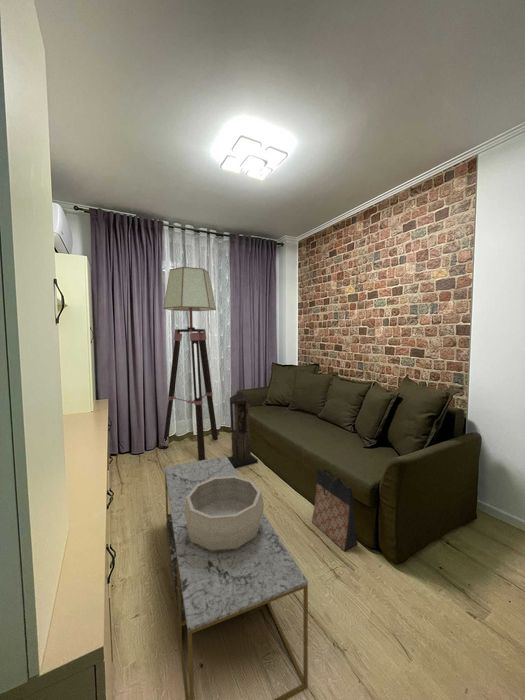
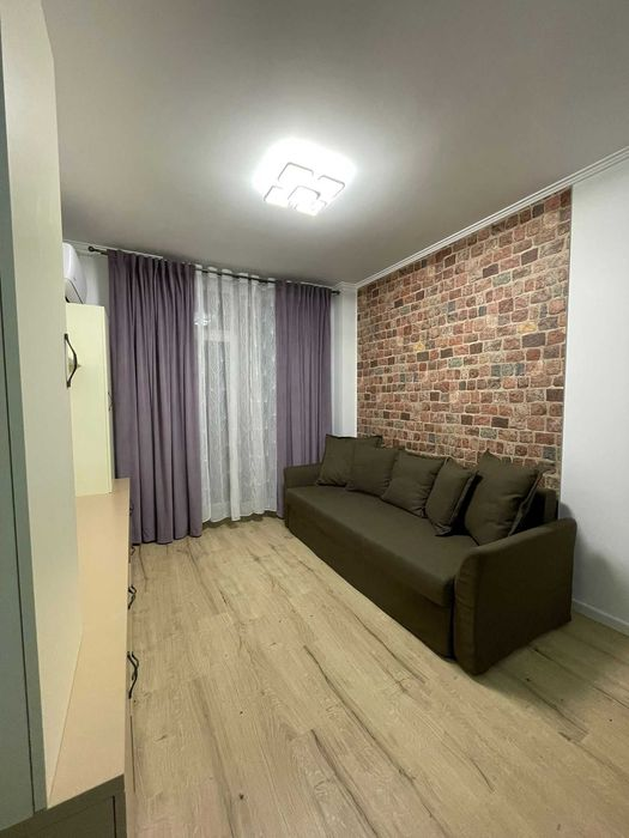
- lantern [227,390,259,469]
- bag [311,467,359,552]
- decorative bowl [184,476,265,550]
- floor lamp [162,266,219,461]
- coffee table [164,455,309,700]
